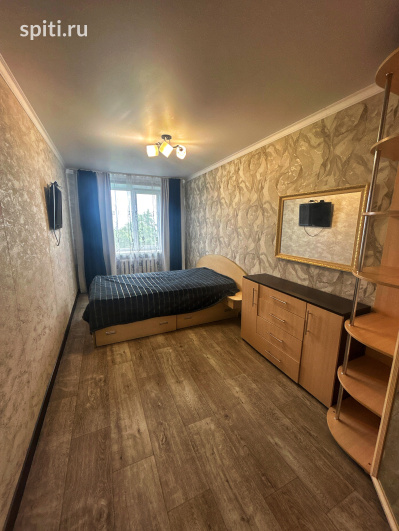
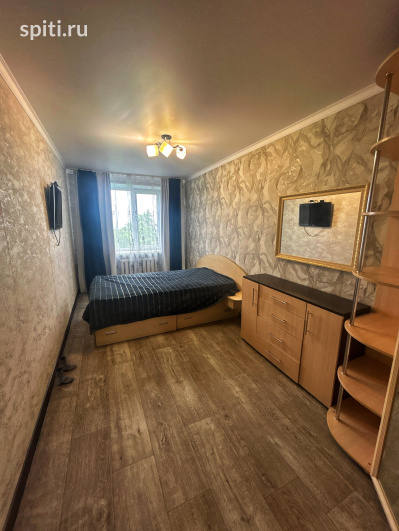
+ boots [54,355,78,385]
